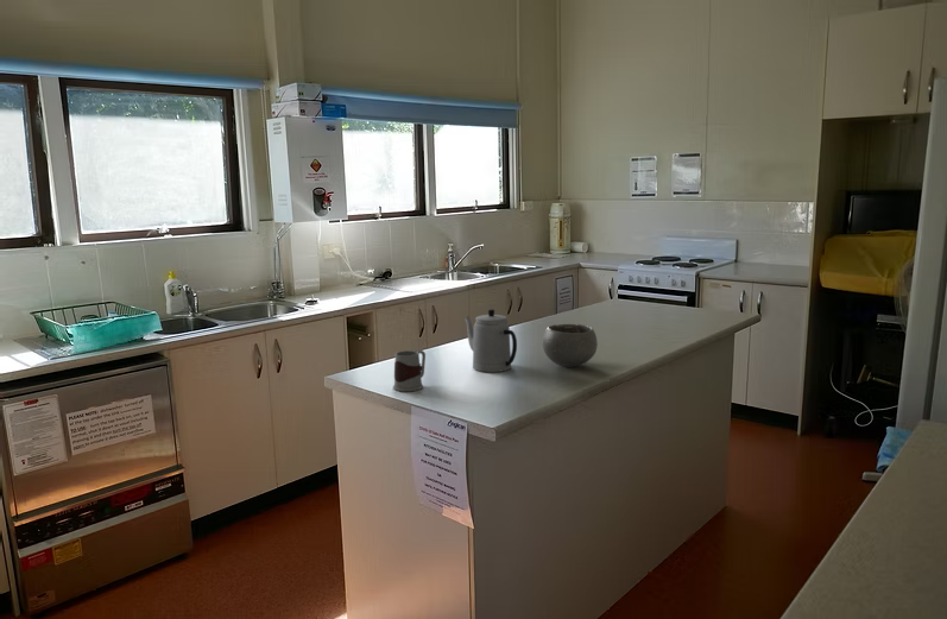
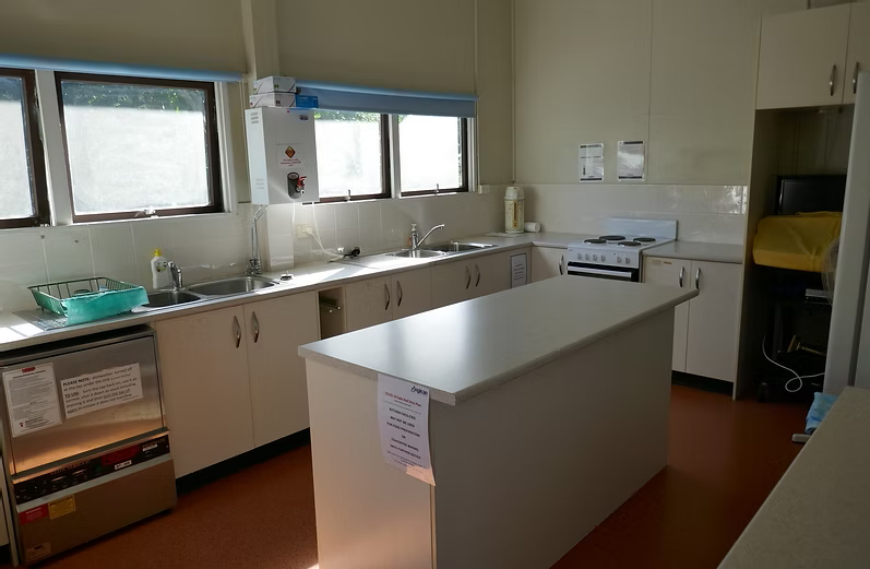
- mug [392,349,427,392]
- teapot [463,308,518,373]
- bowl [542,323,599,368]
